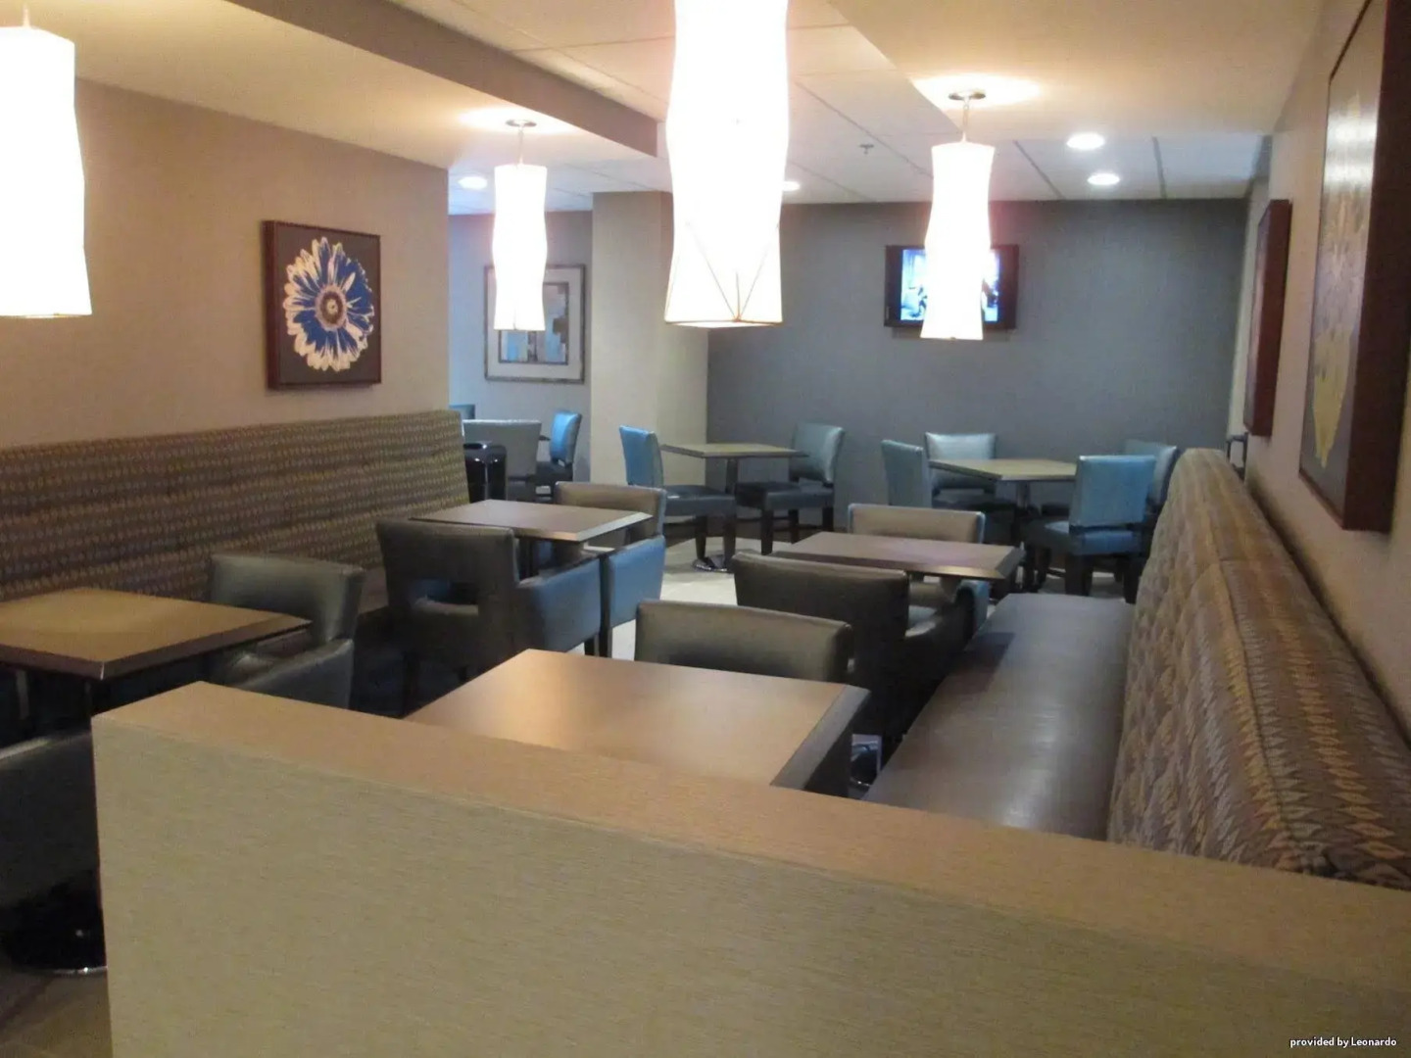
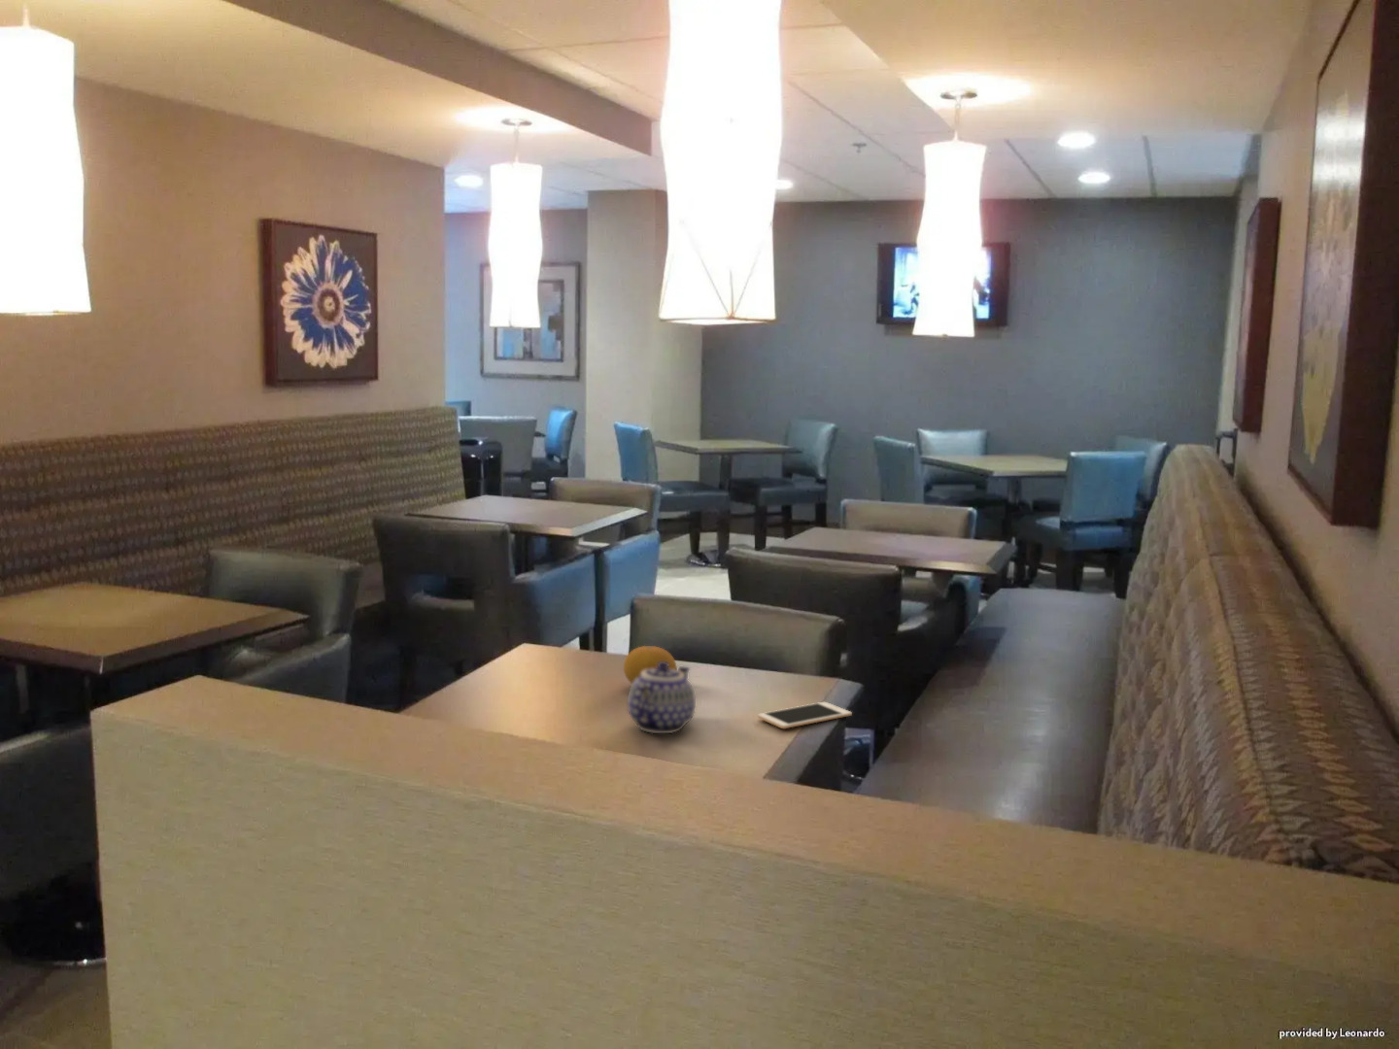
+ teapot [627,661,696,734]
+ cell phone [757,701,853,729]
+ fruit [622,645,679,684]
